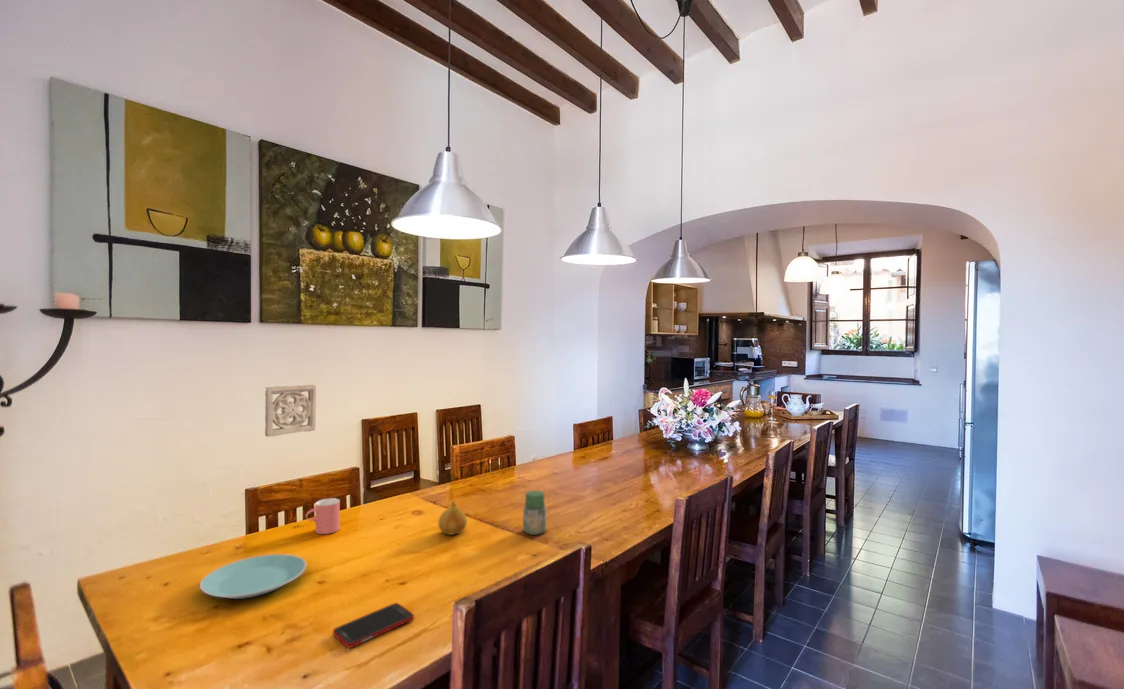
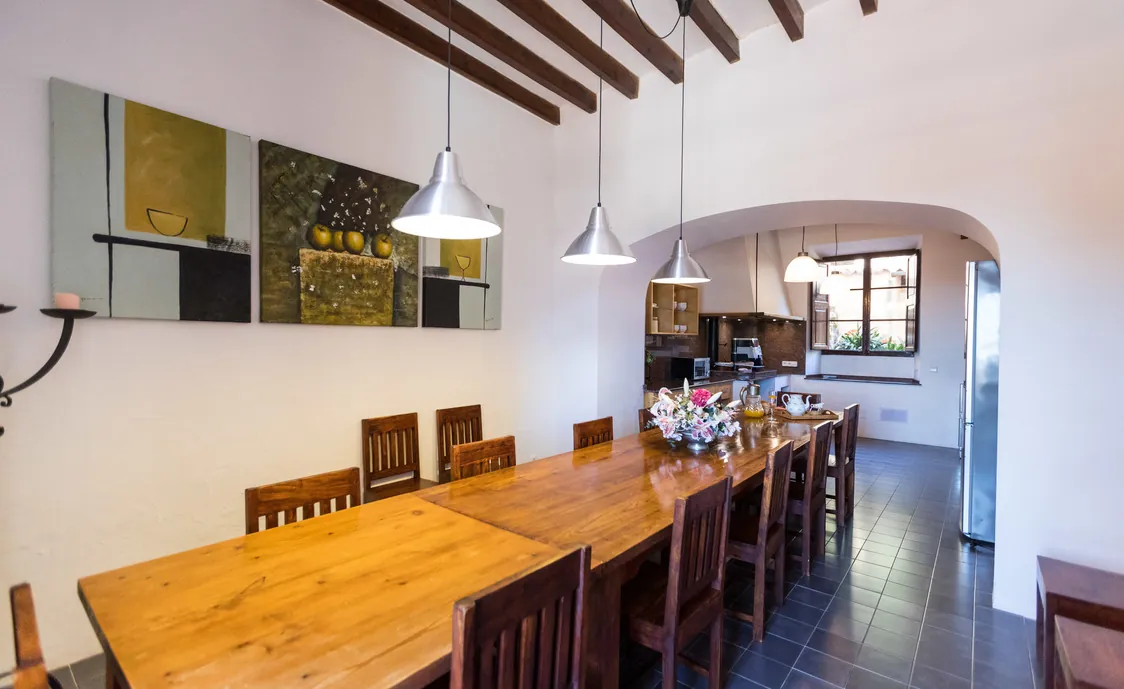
- fruit [437,500,468,536]
- wall ornament [264,384,317,438]
- cup [305,497,341,535]
- plate [199,553,307,600]
- jar [522,489,547,536]
- cell phone [332,602,415,649]
